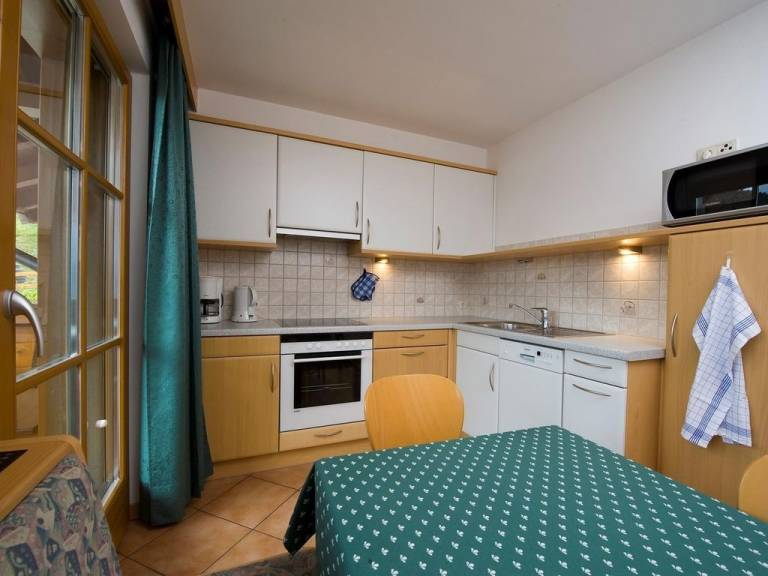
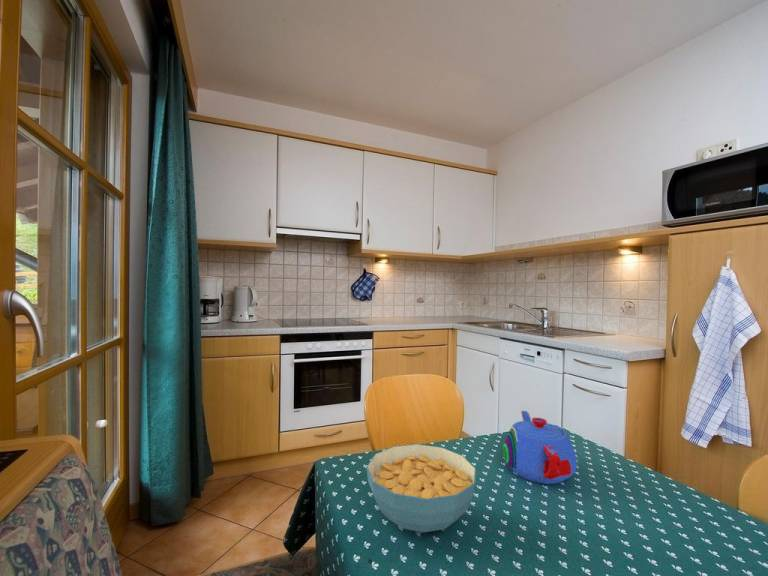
+ cereal bowl [365,443,477,533]
+ teapot [502,410,578,485]
